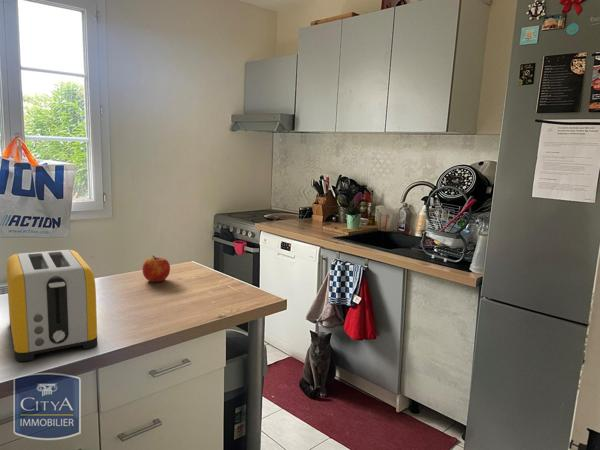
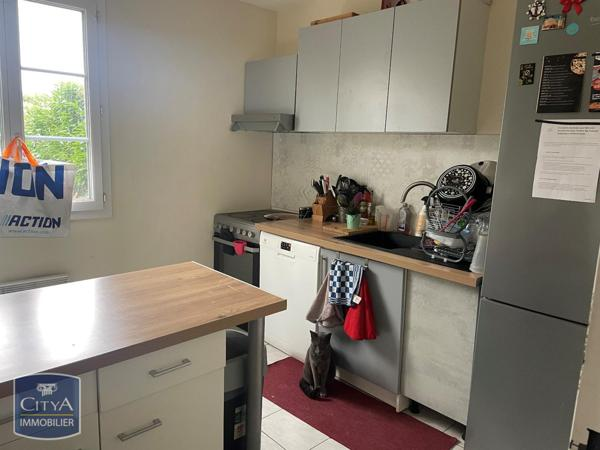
- apple [141,255,171,283]
- toaster [6,249,98,362]
